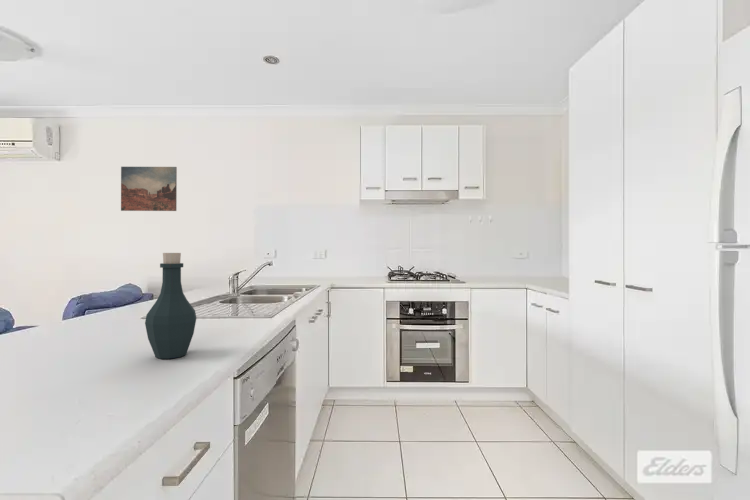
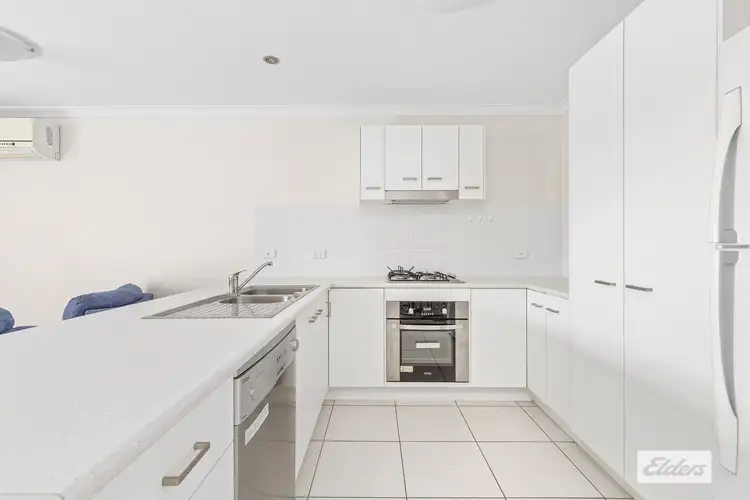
- bottle [144,252,197,360]
- wall art [120,166,178,212]
